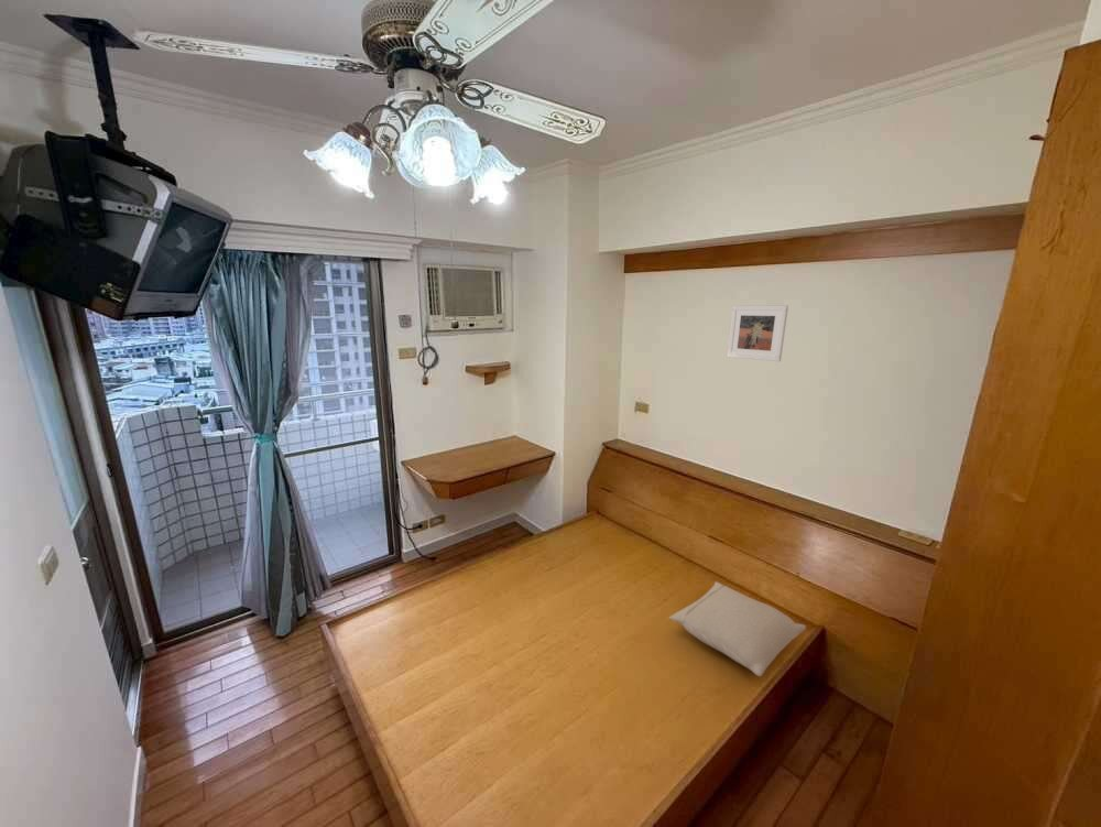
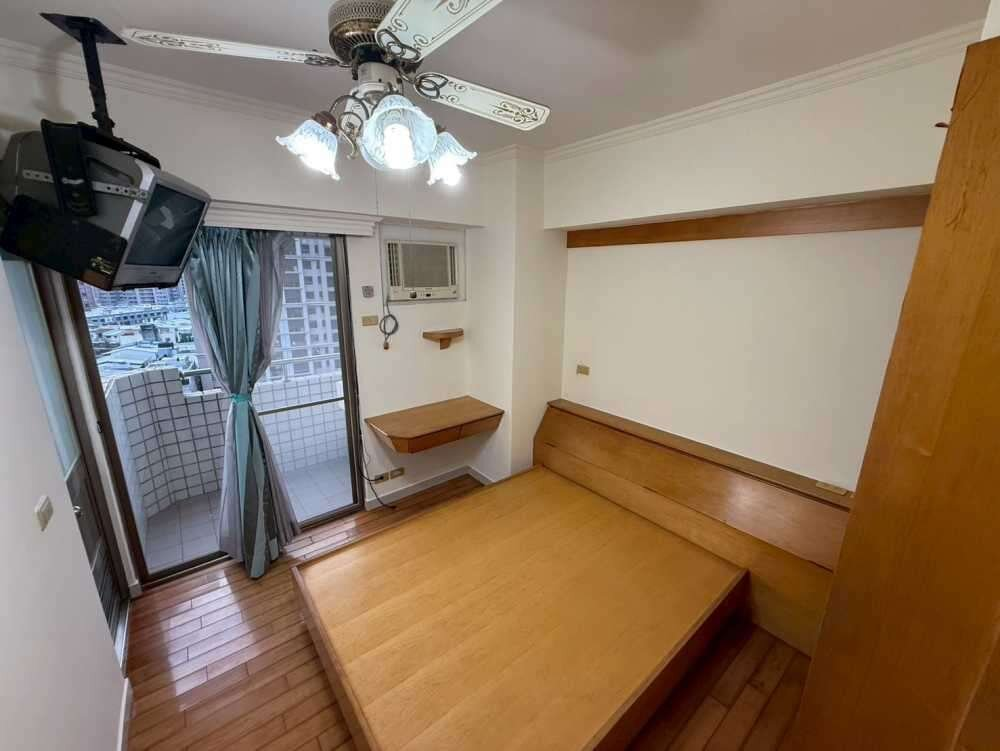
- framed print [726,304,789,362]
- pillow [668,580,807,677]
